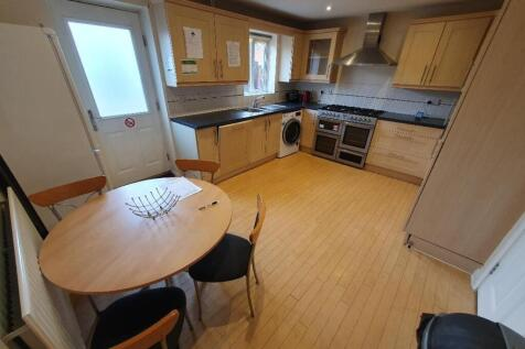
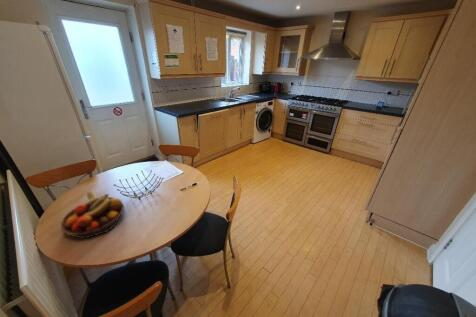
+ fruit bowl [60,189,125,240]
